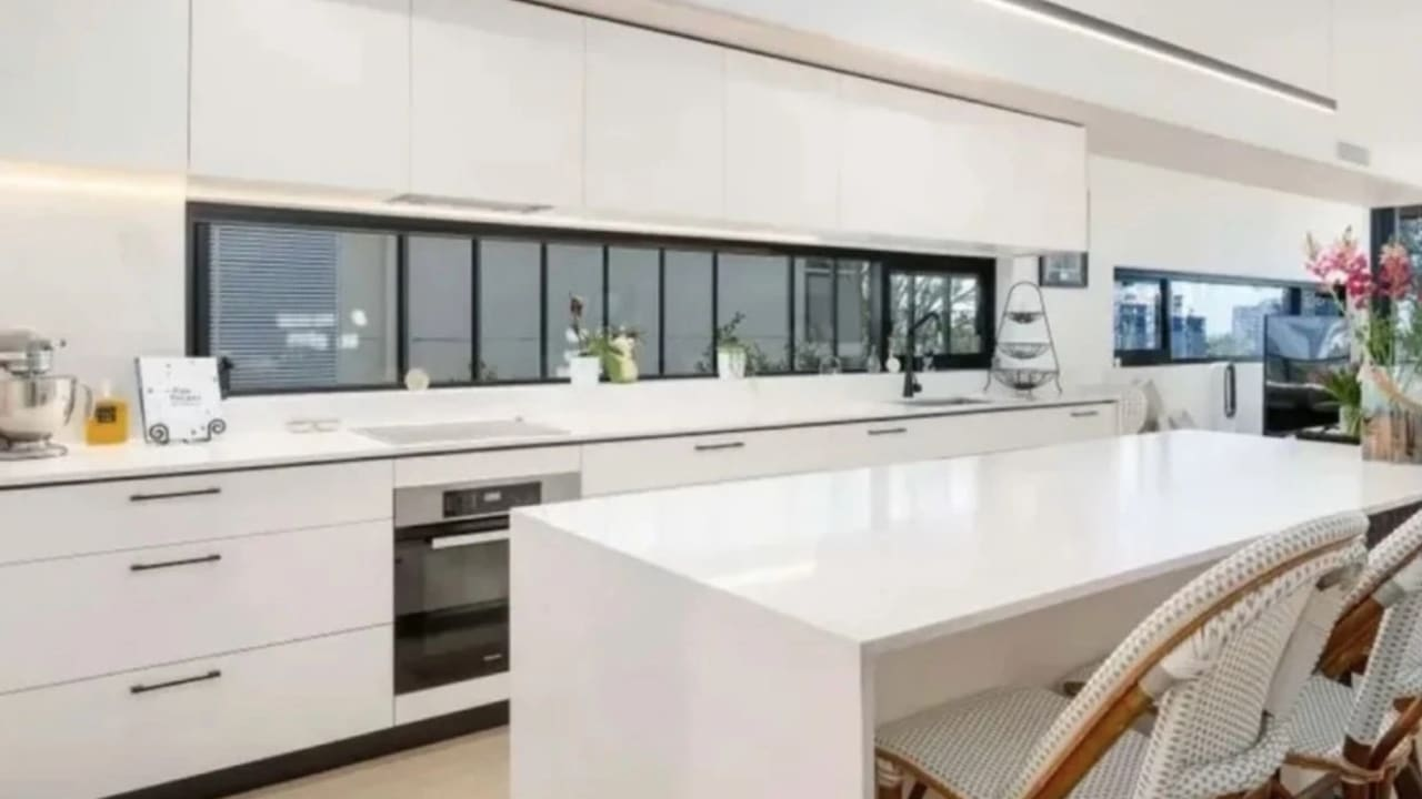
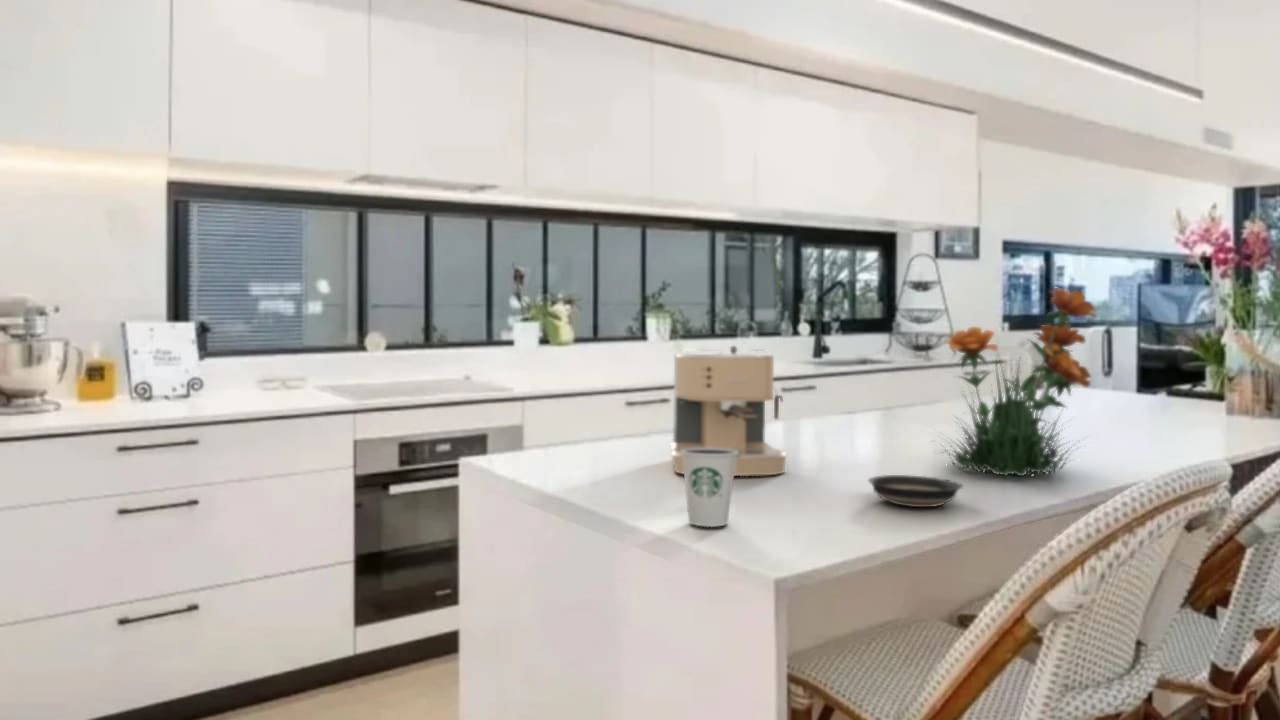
+ coffee maker [669,345,788,477]
+ dixie cup [681,447,738,528]
+ saucer [867,474,964,508]
+ flower plant [928,287,1098,478]
